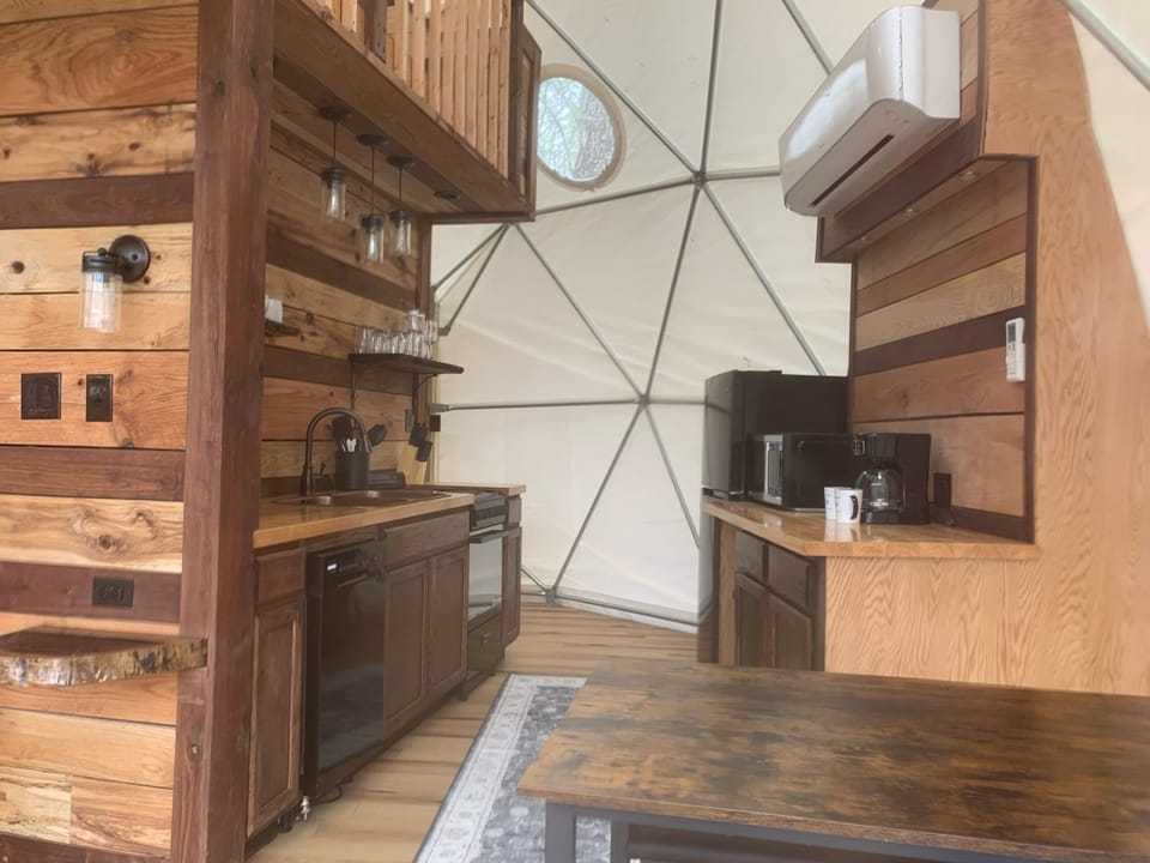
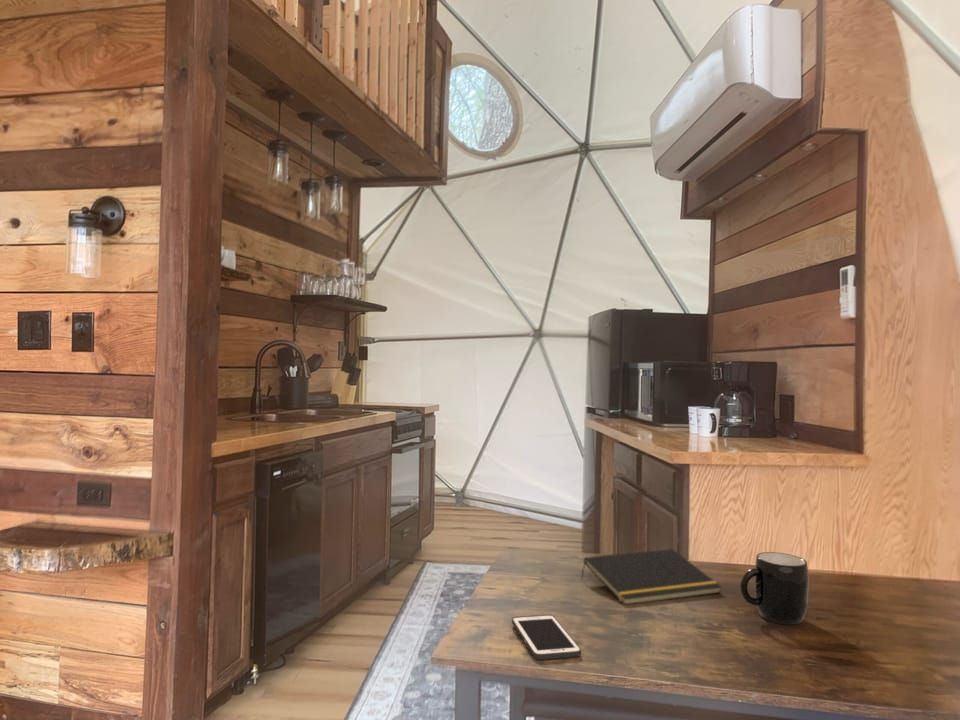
+ mug [739,551,810,626]
+ cell phone [511,614,582,661]
+ notepad [580,548,723,606]
